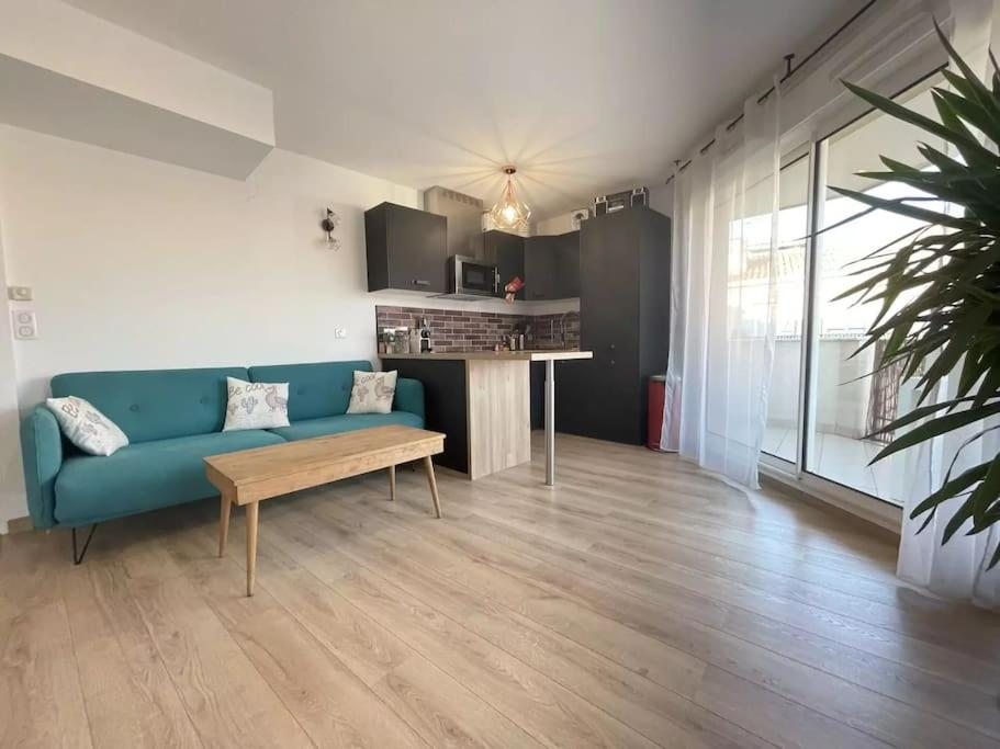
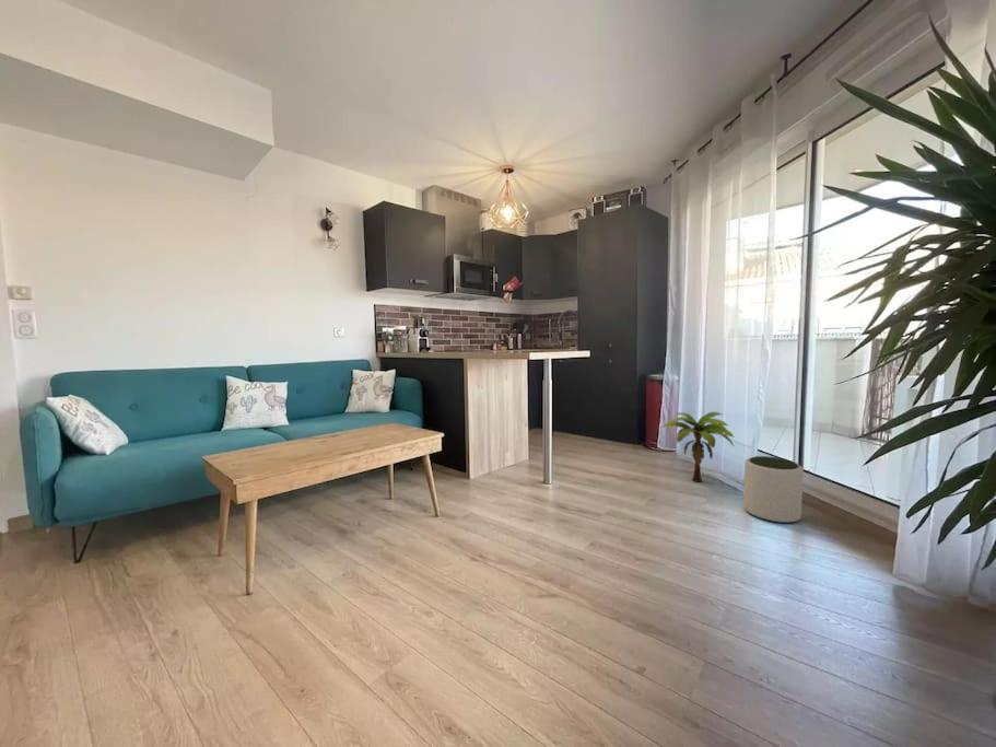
+ plant pot [742,455,805,524]
+ decorative plant [659,410,736,483]
